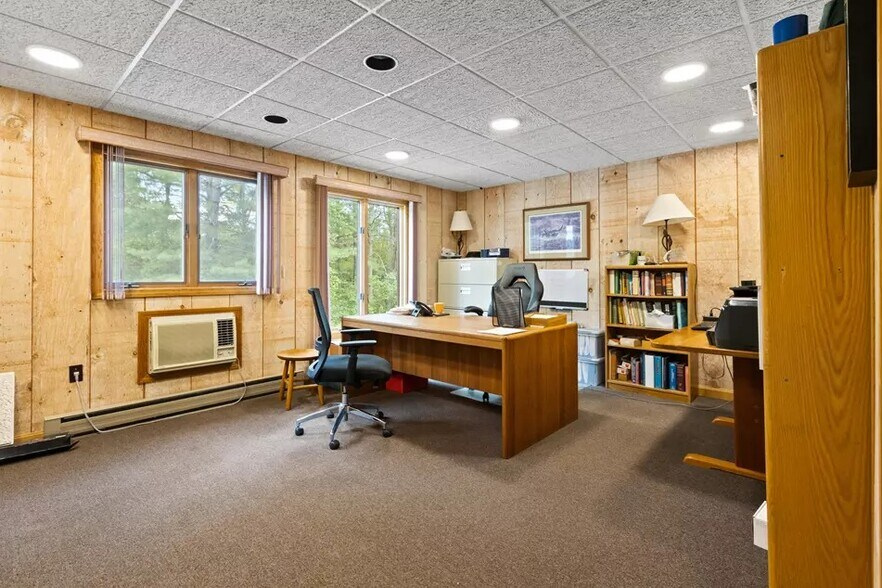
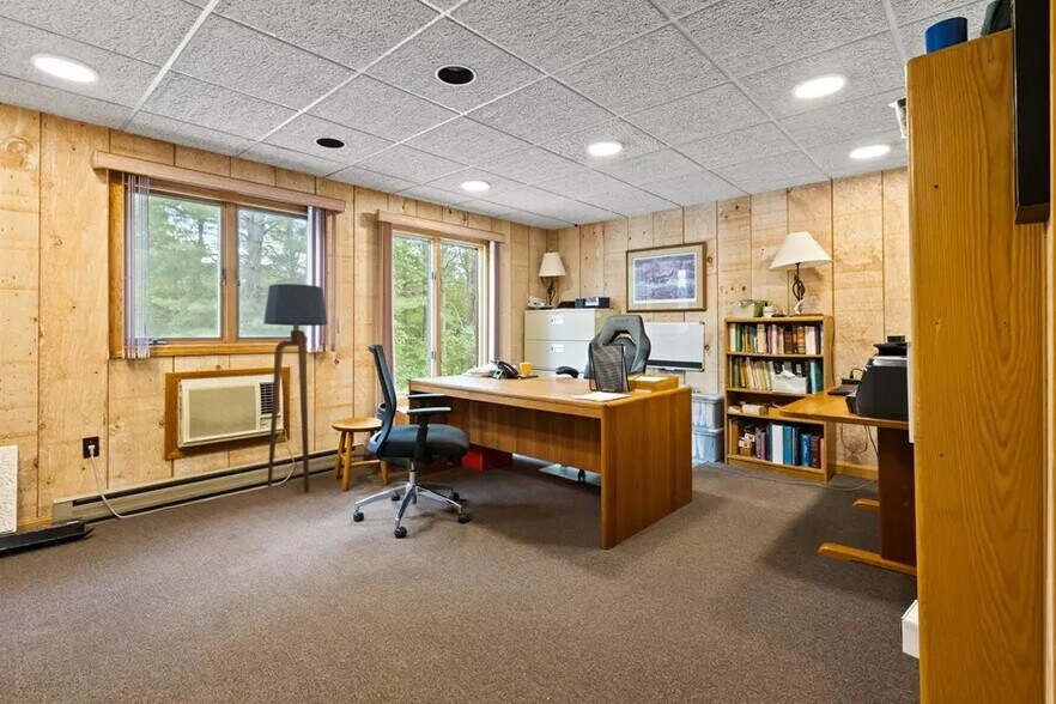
+ floor lamp [262,283,329,492]
